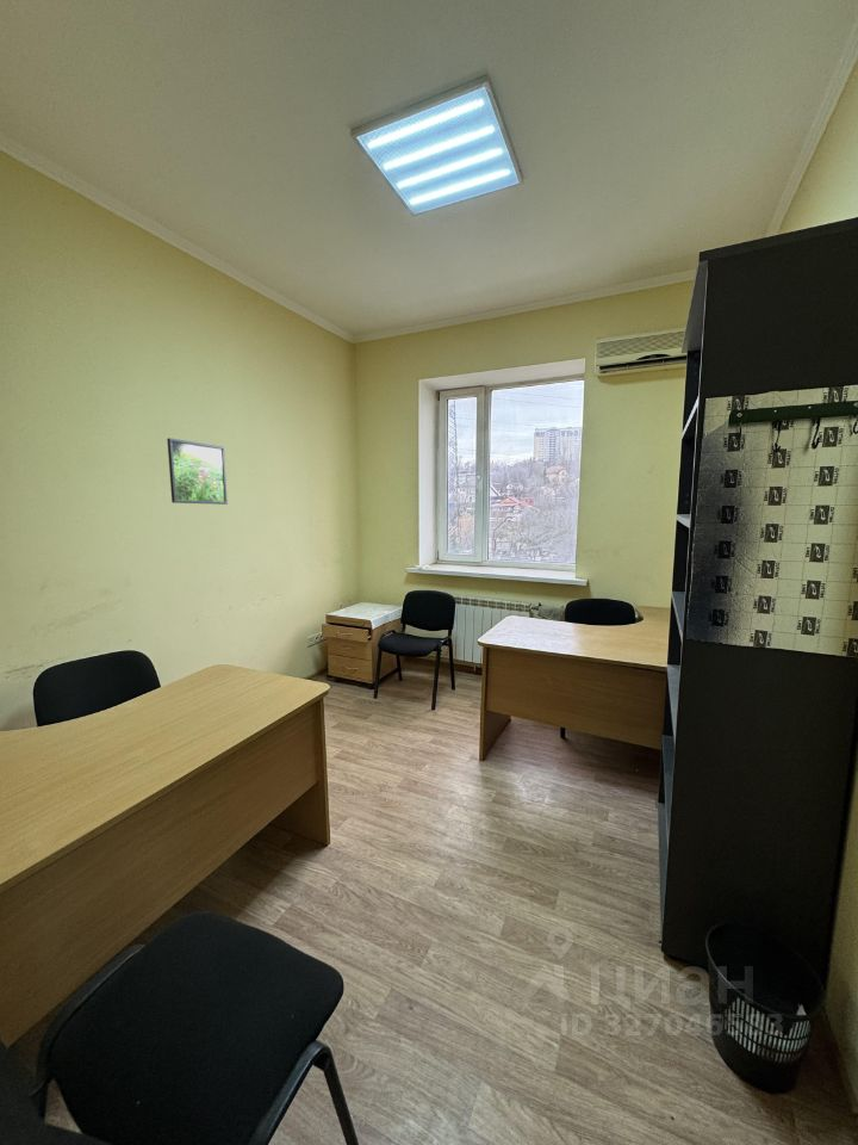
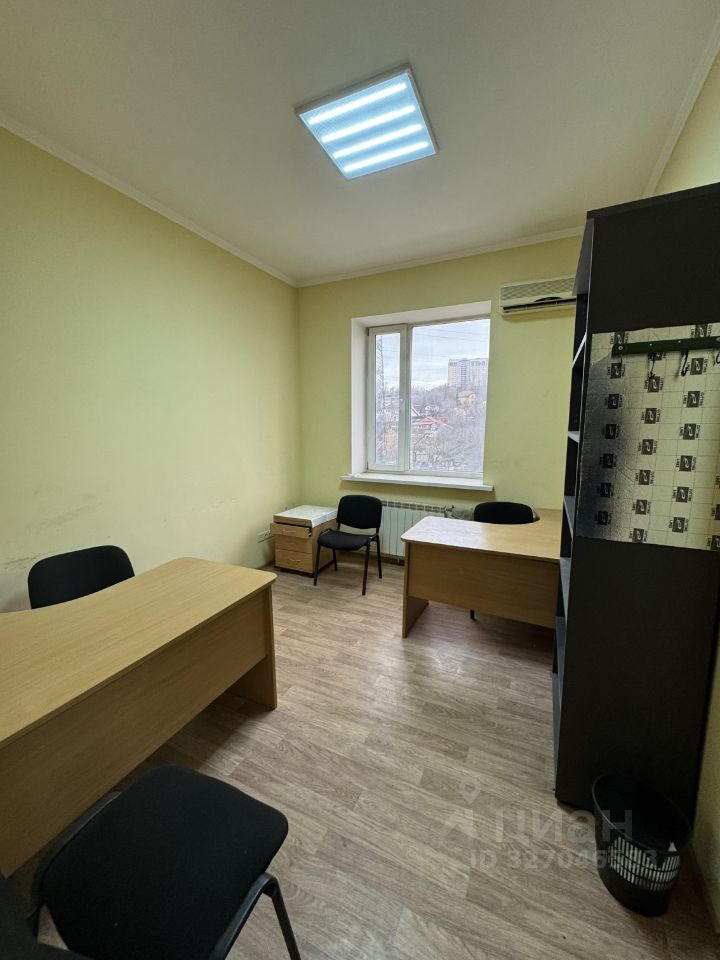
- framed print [166,437,229,506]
